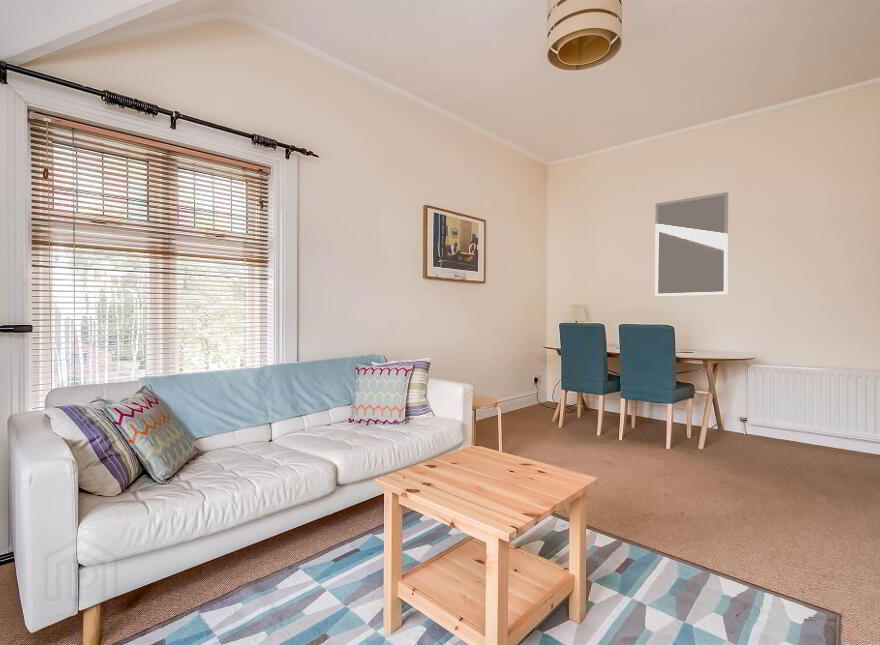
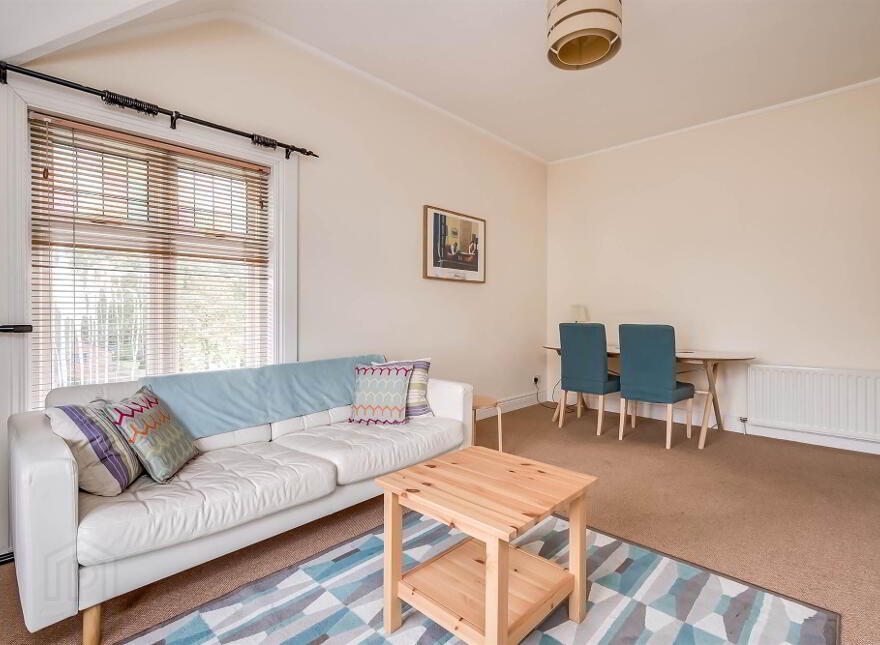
- home mirror [654,191,729,298]
